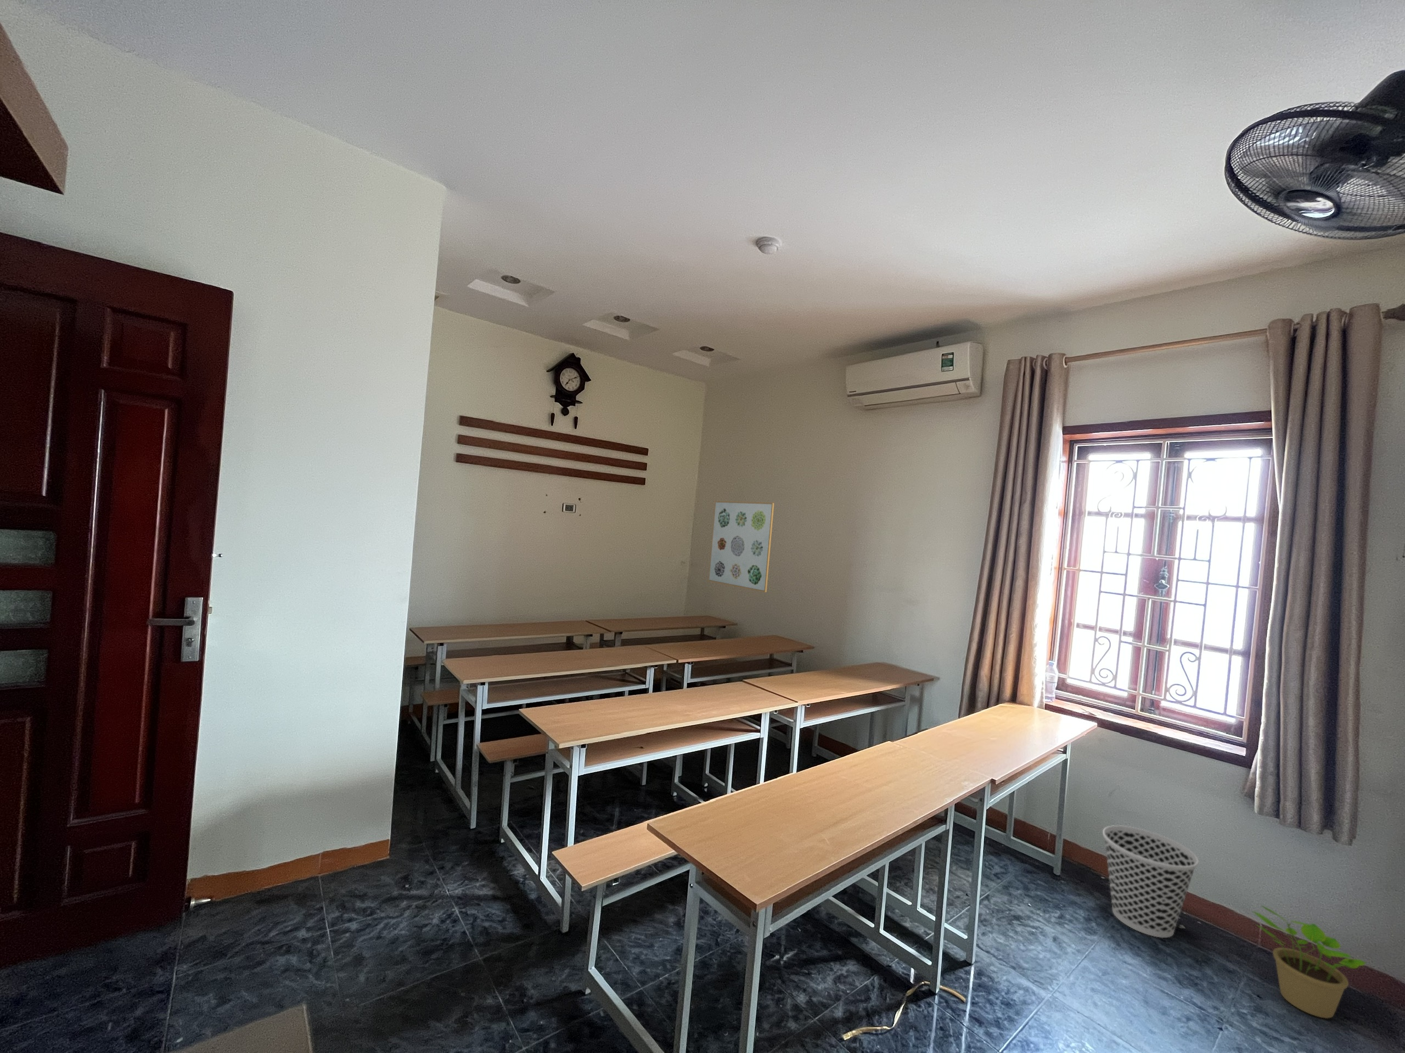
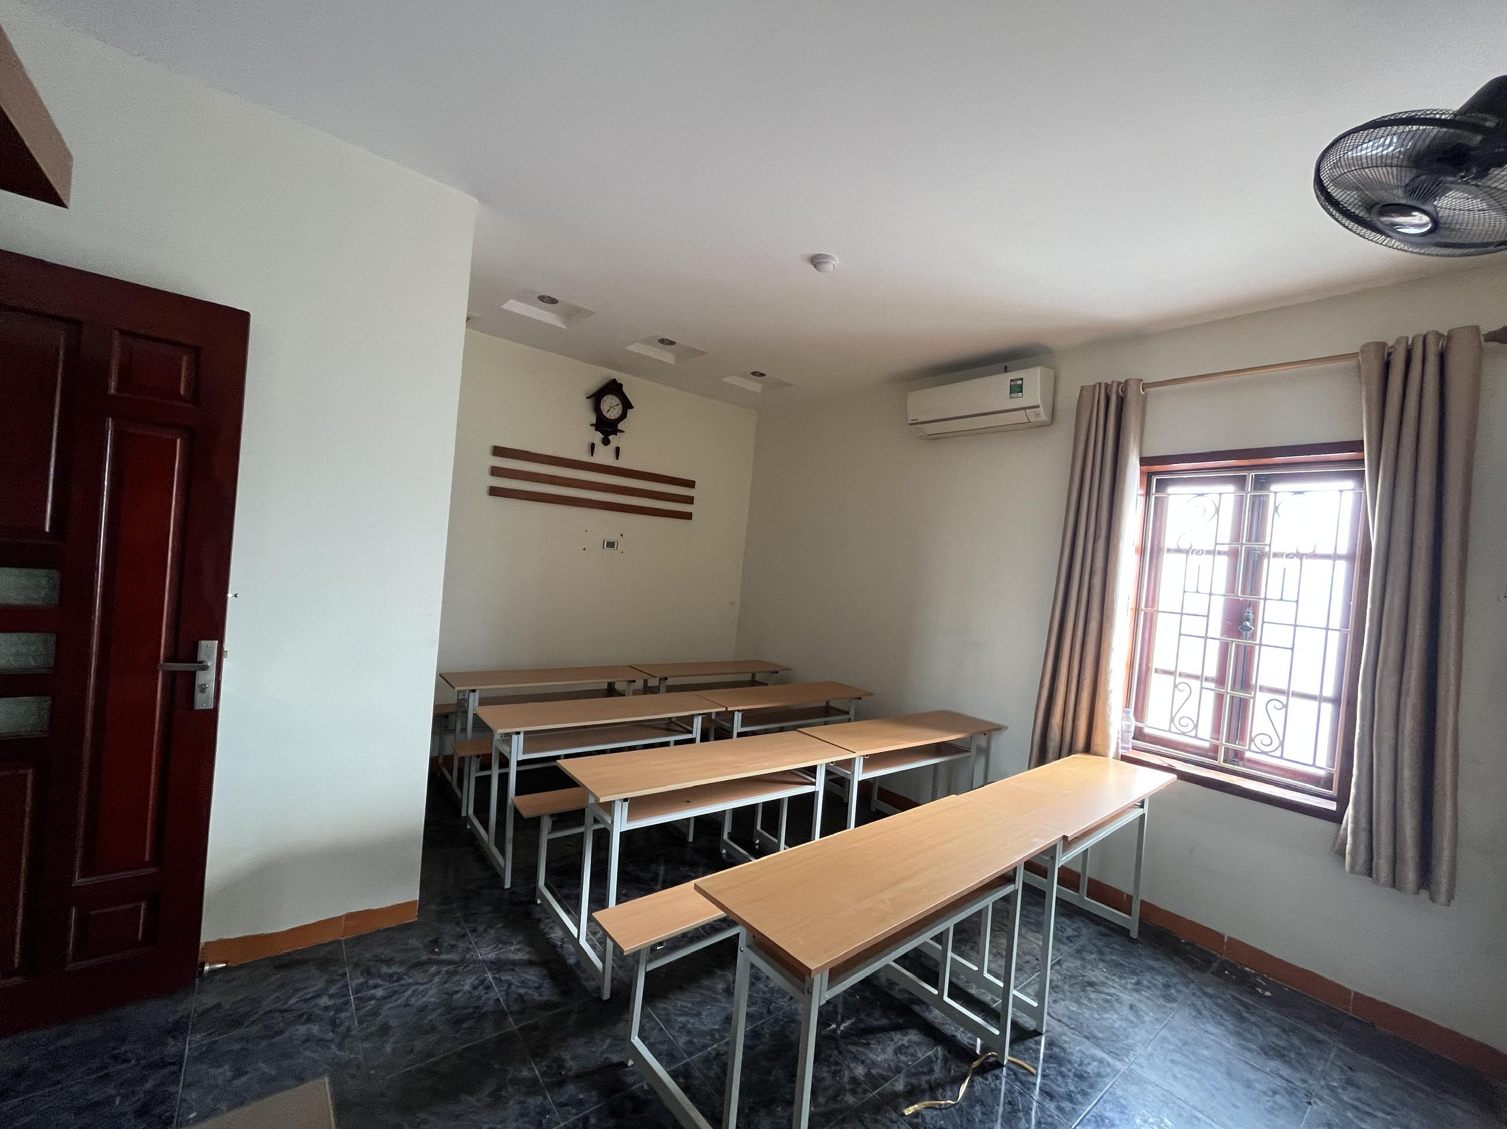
- wastebasket [1102,825,1199,938]
- wall art [708,501,774,593]
- potted plant [1251,905,1366,1019]
